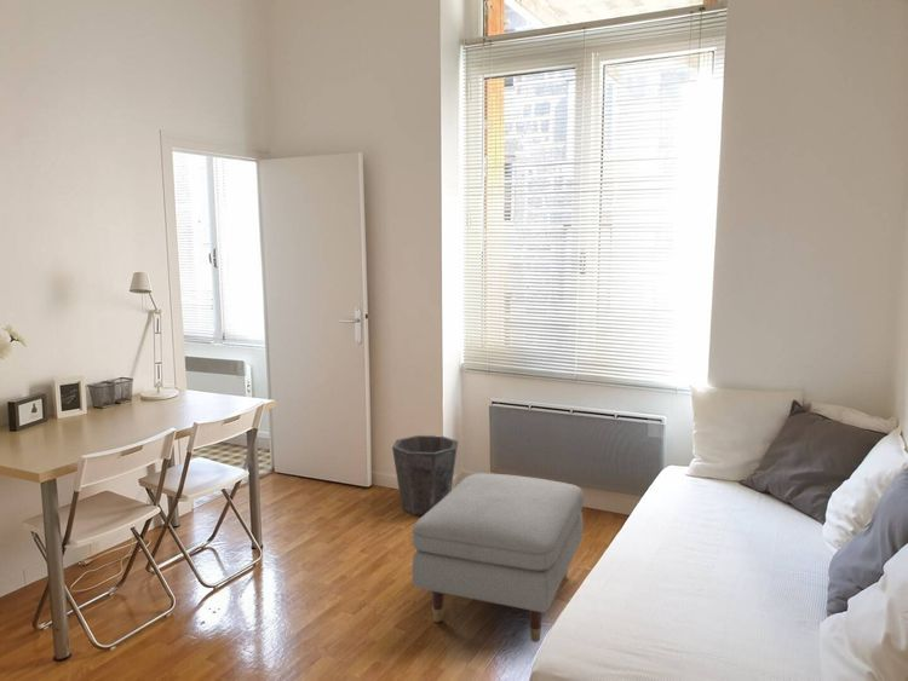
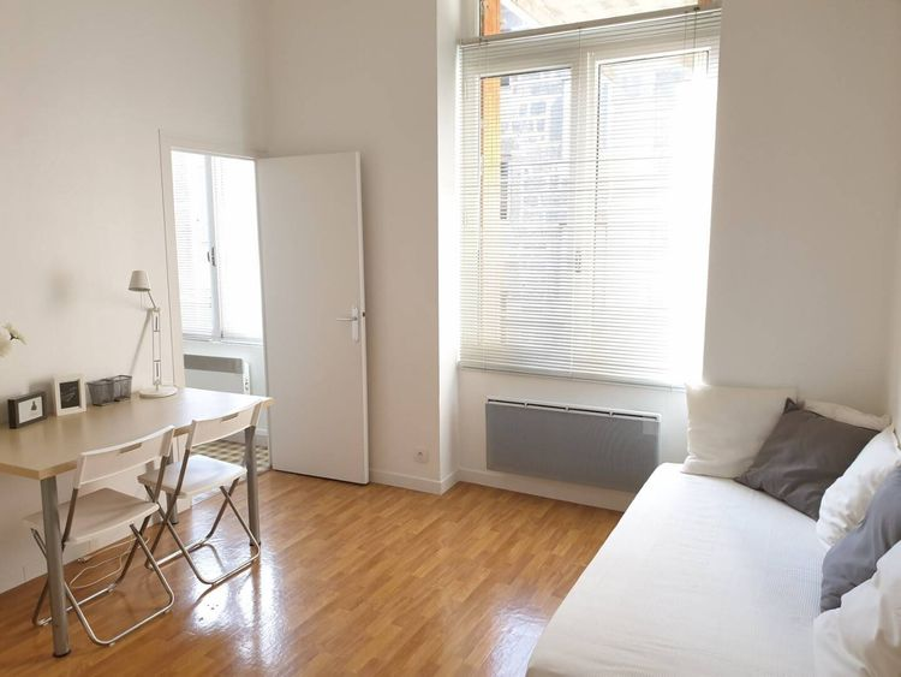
- waste bin [391,434,459,515]
- ottoman [410,472,585,644]
